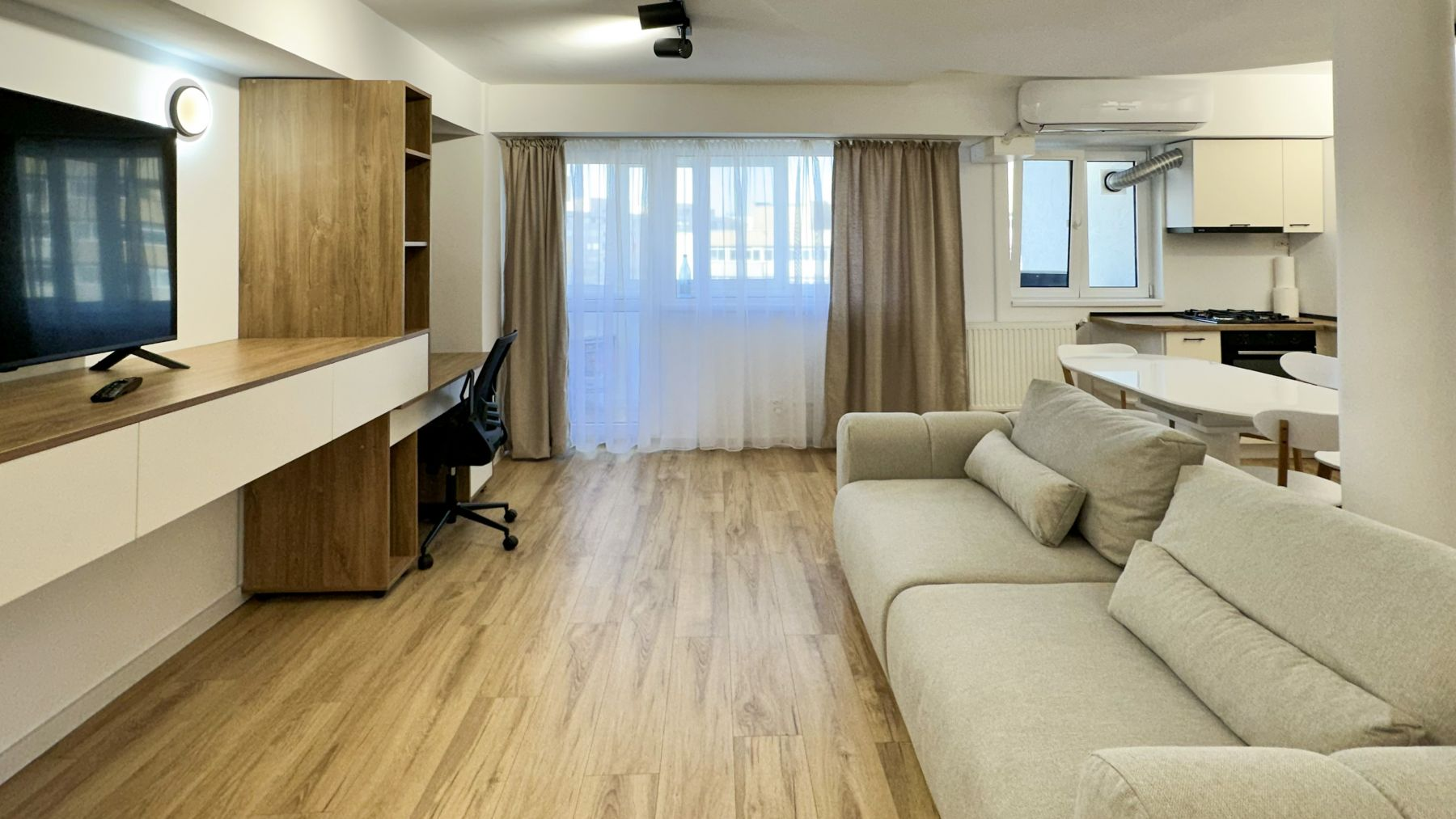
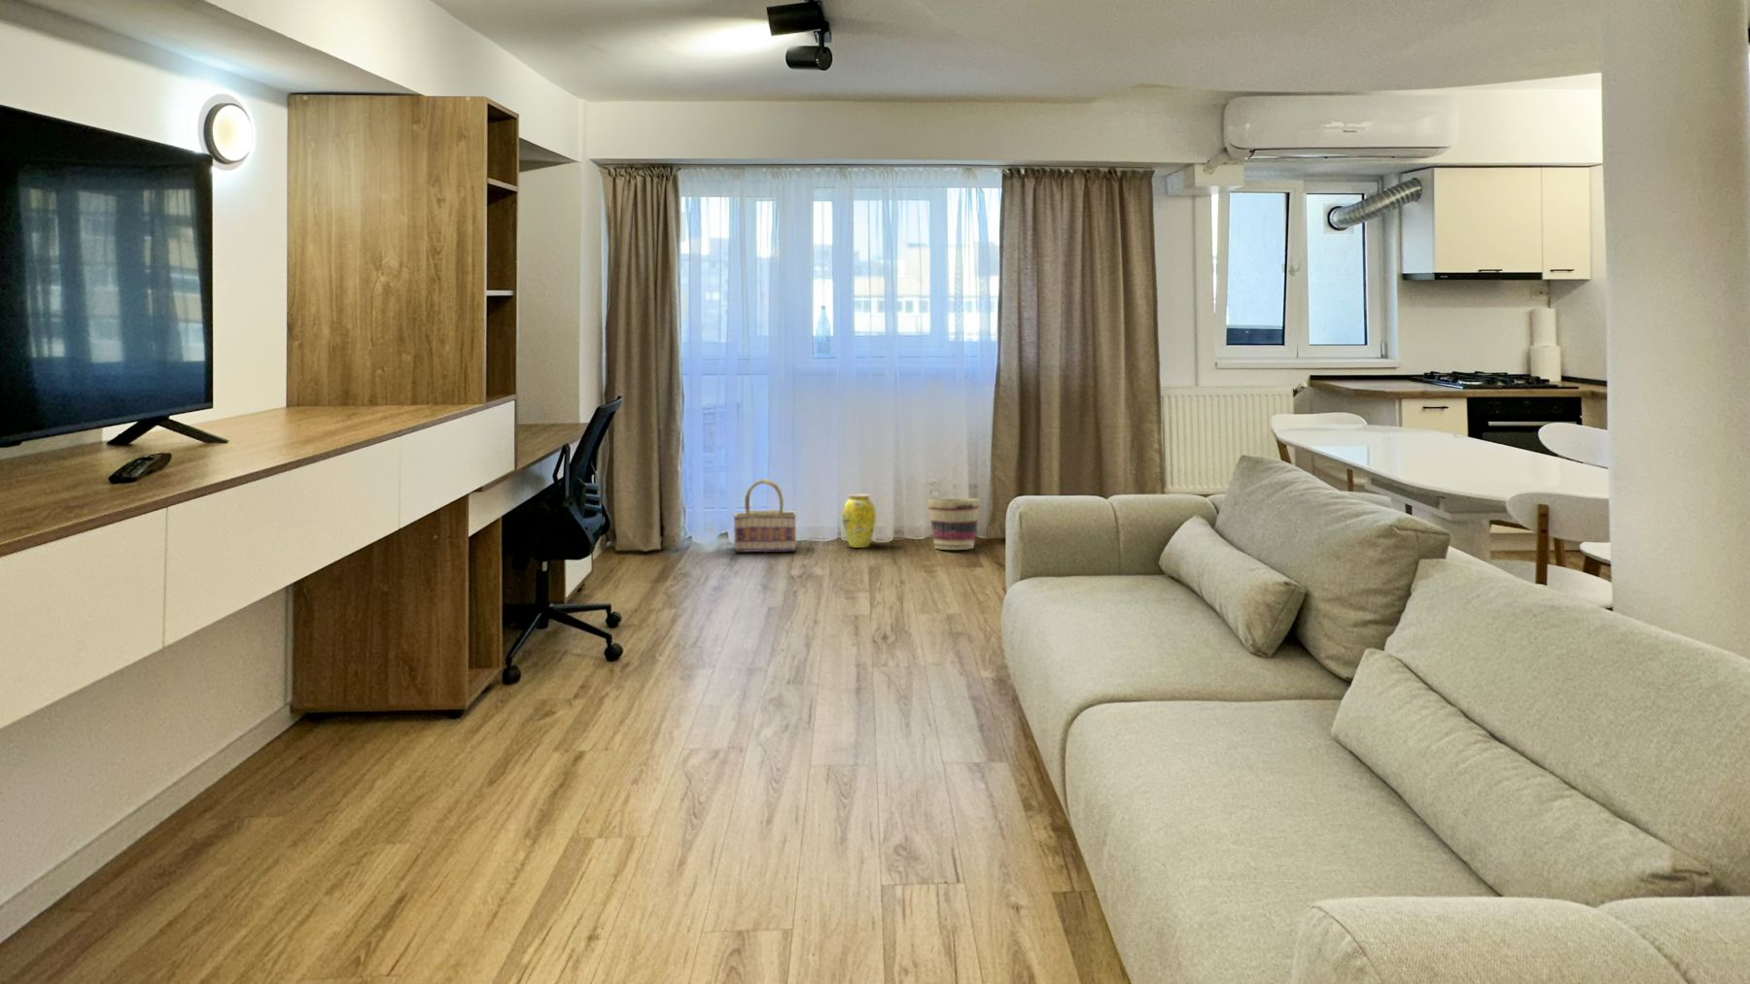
+ basket [927,497,981,550]
+ basket [732,478,797,553]
+ vase [841,494,877,549]
